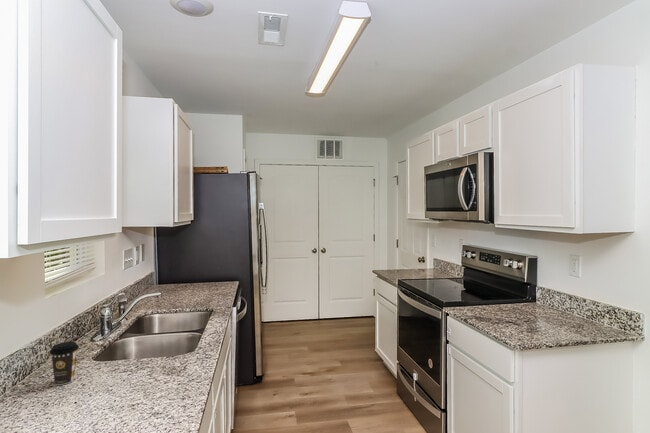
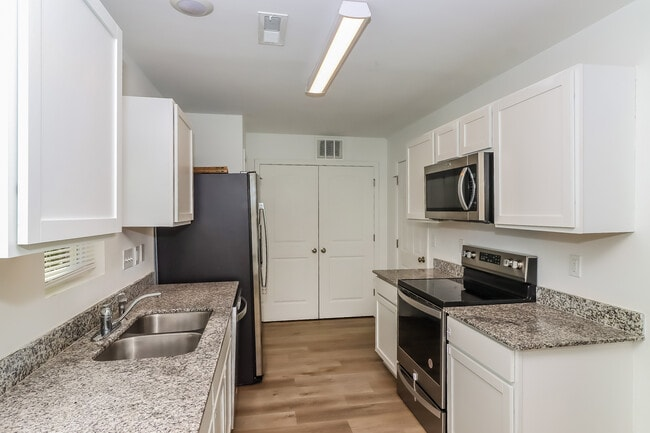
- coffee cup [49,341,80,386]
